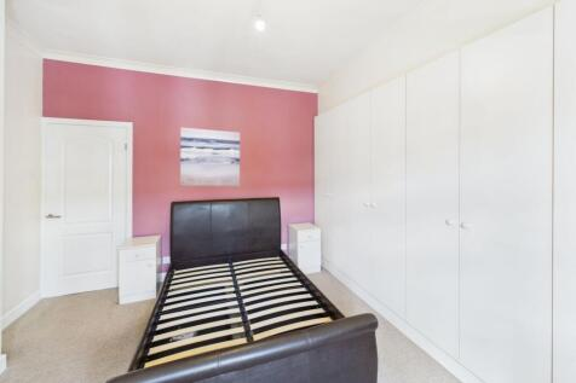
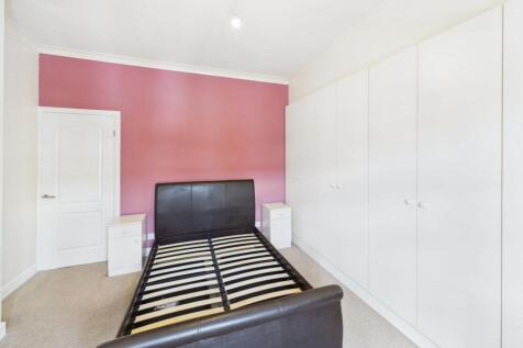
- wall art [179,127,241,187]
